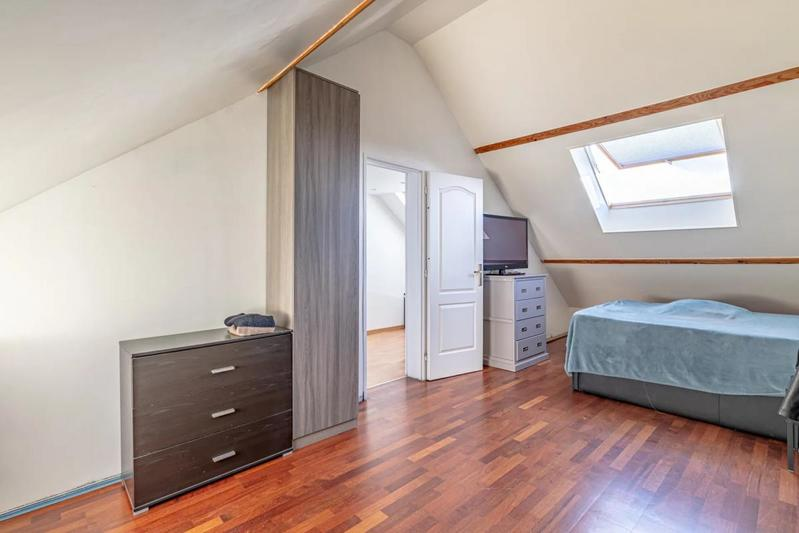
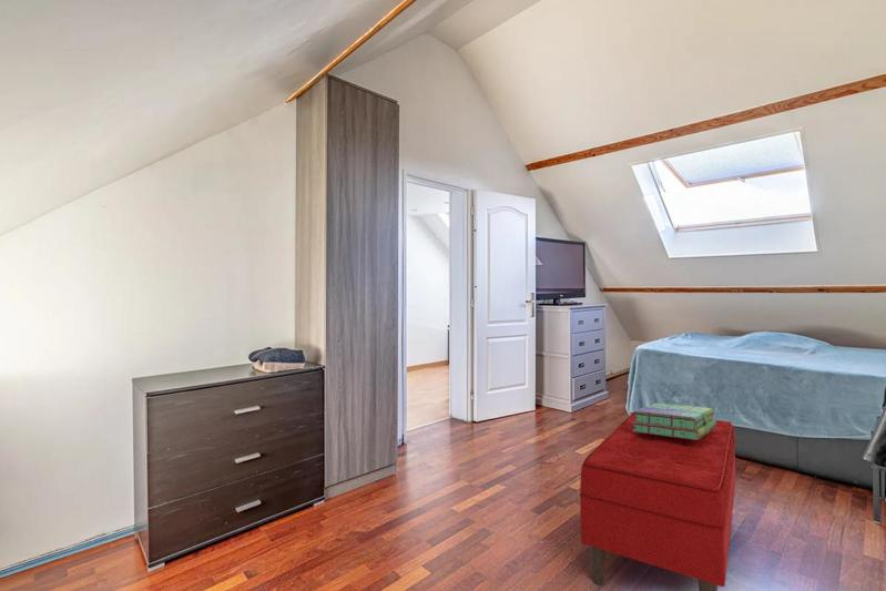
+ stack of books [632,403,716,440]
+ bench [579,411,736,591]
